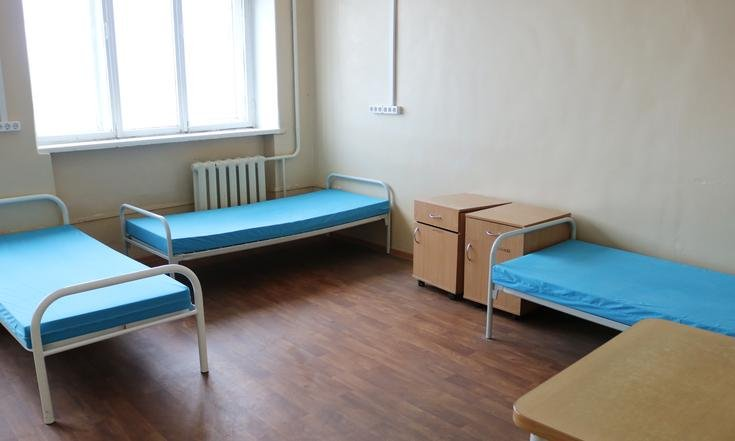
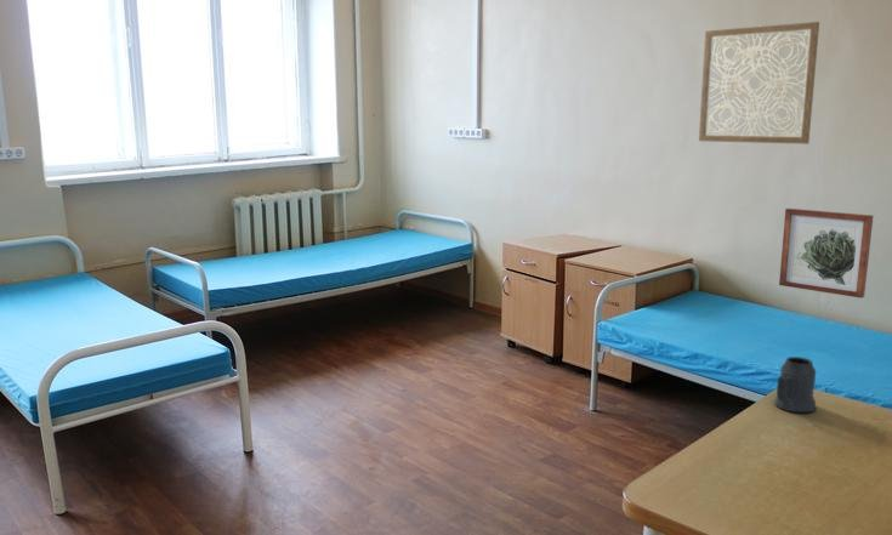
+ wall art [778,207,874,300]
+ mug [773,355,817,414]
+ wall art [698,21,820,146]
